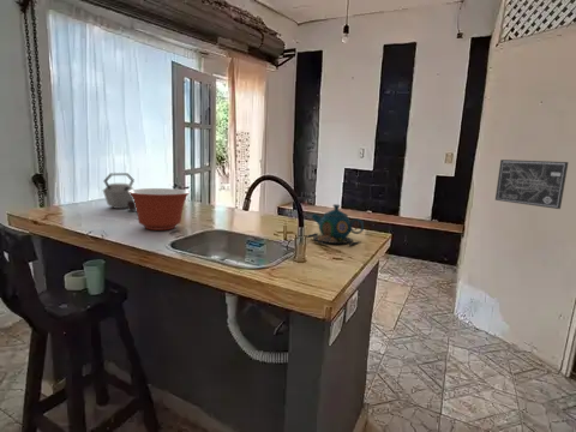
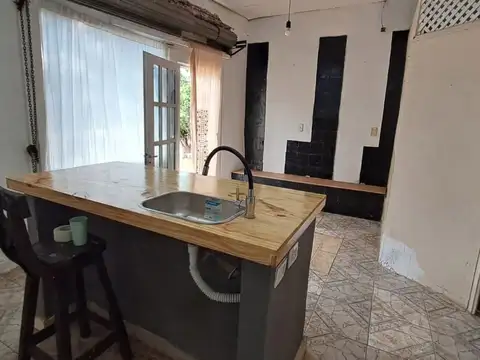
- mixing bowl [128,187,191,232]
- kettle [102,172,137,212]
- teapot [305,203,365,247]
- wall art [494,158,570,210]
